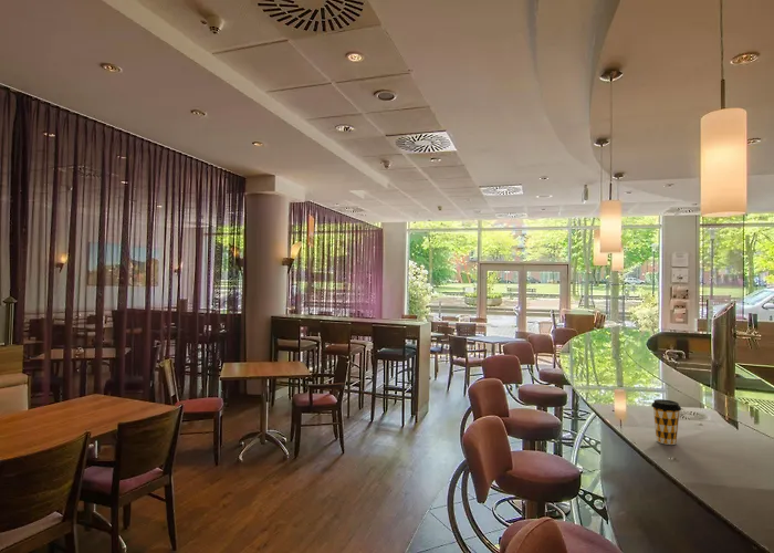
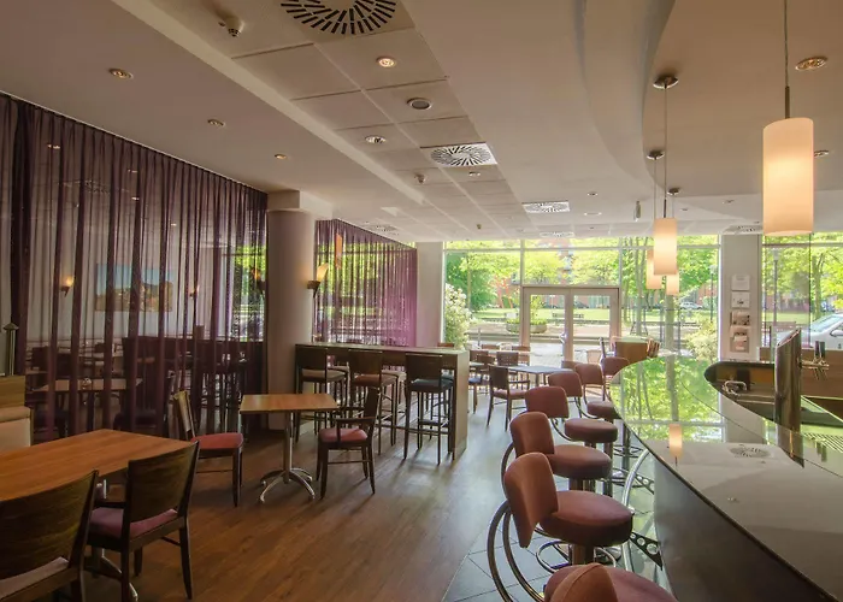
- coffee cup [650,398,682,446]
